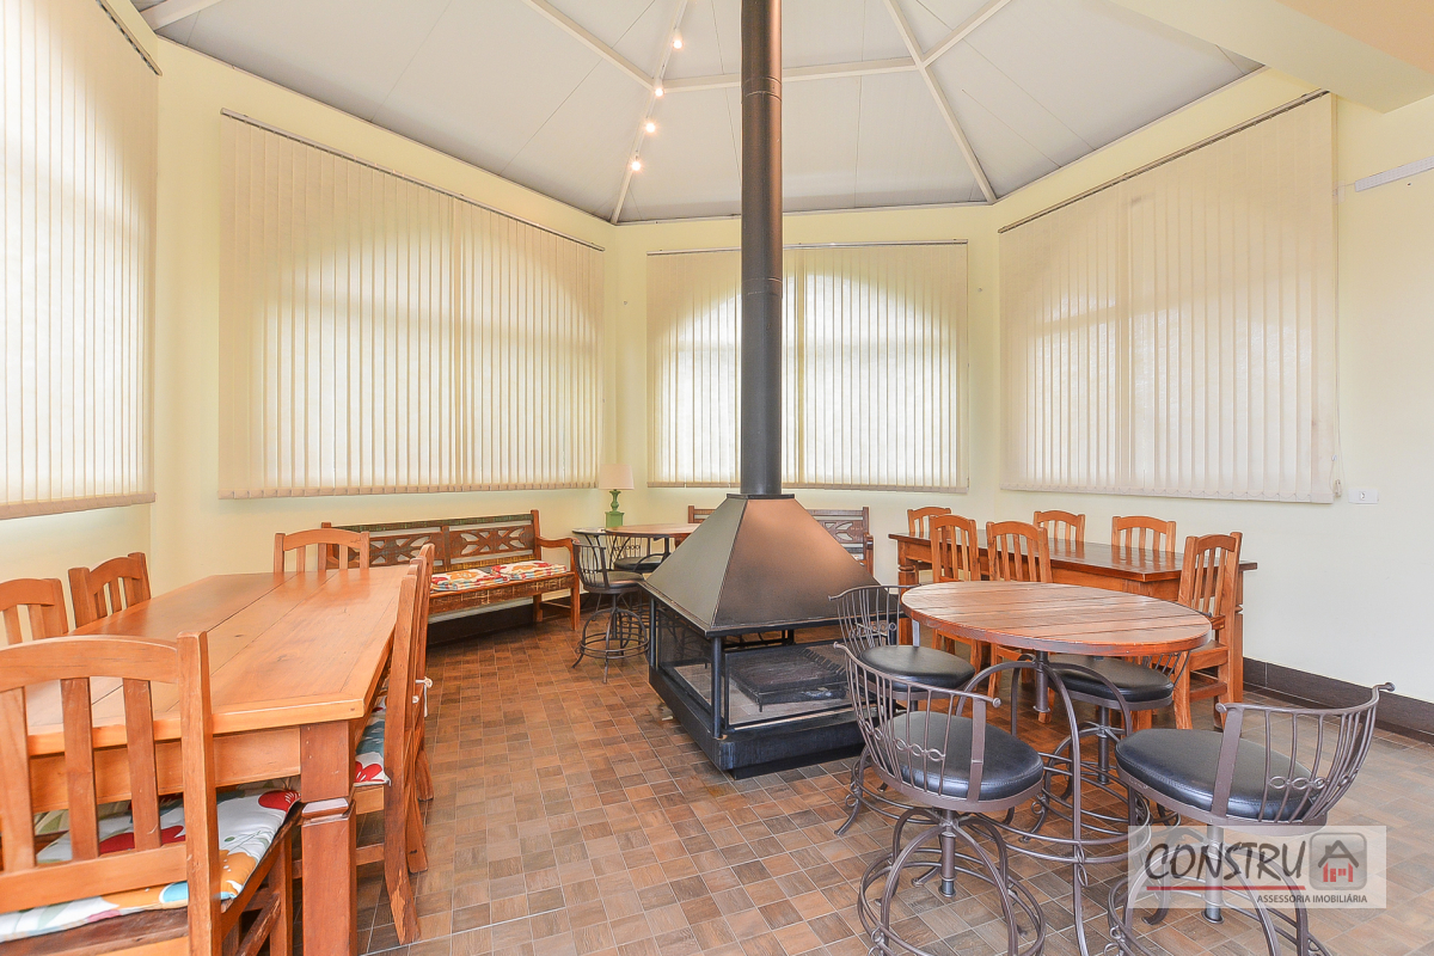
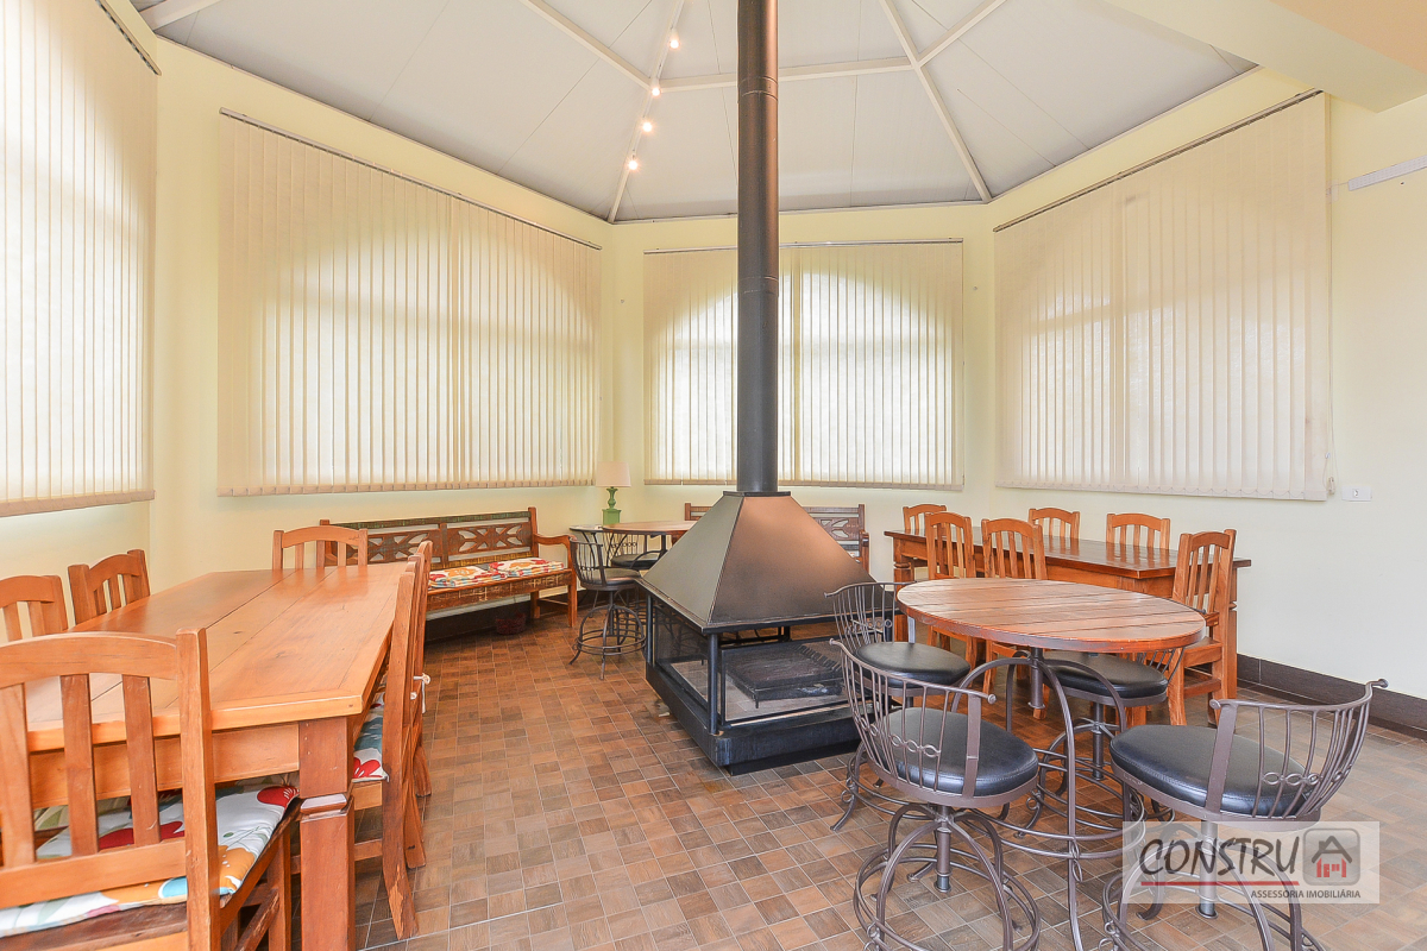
+ basket [495,596,528,636]
